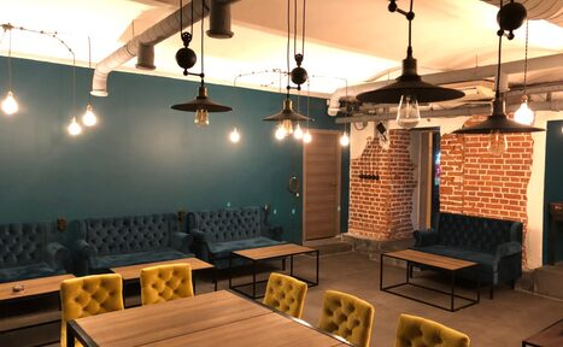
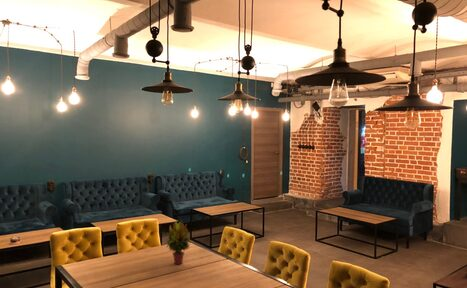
+ potted plant [165,220,192,265]
